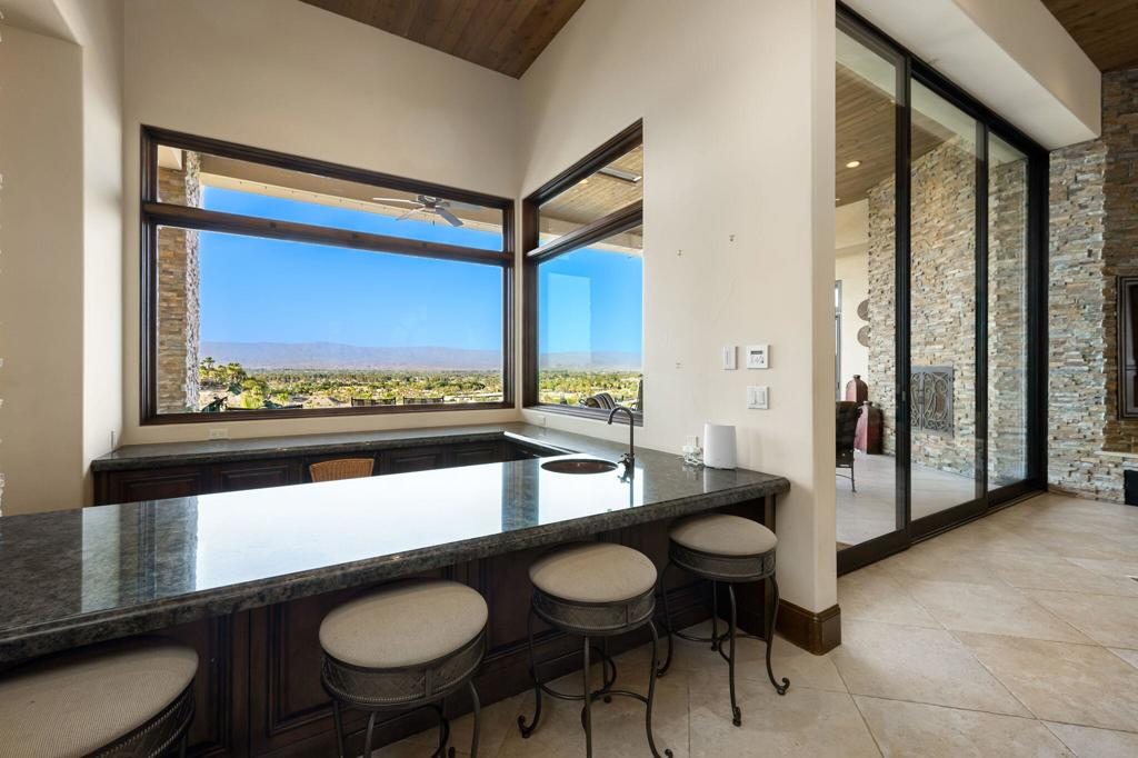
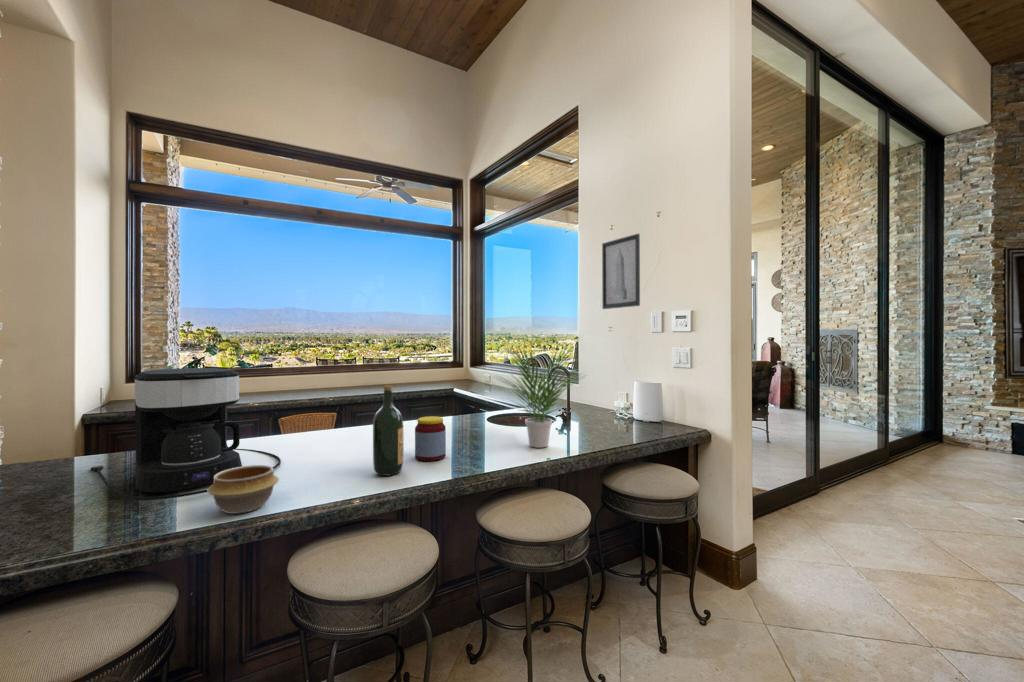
+ coffee maker [90,367,282,501]
+ potted plant [494,344,587,449]
+ jar [414,415,447,462]
+ wall art [601,233,641,310]
+ bowl [206,464,280,515]
+ wine bottle [372,385,404,477]
